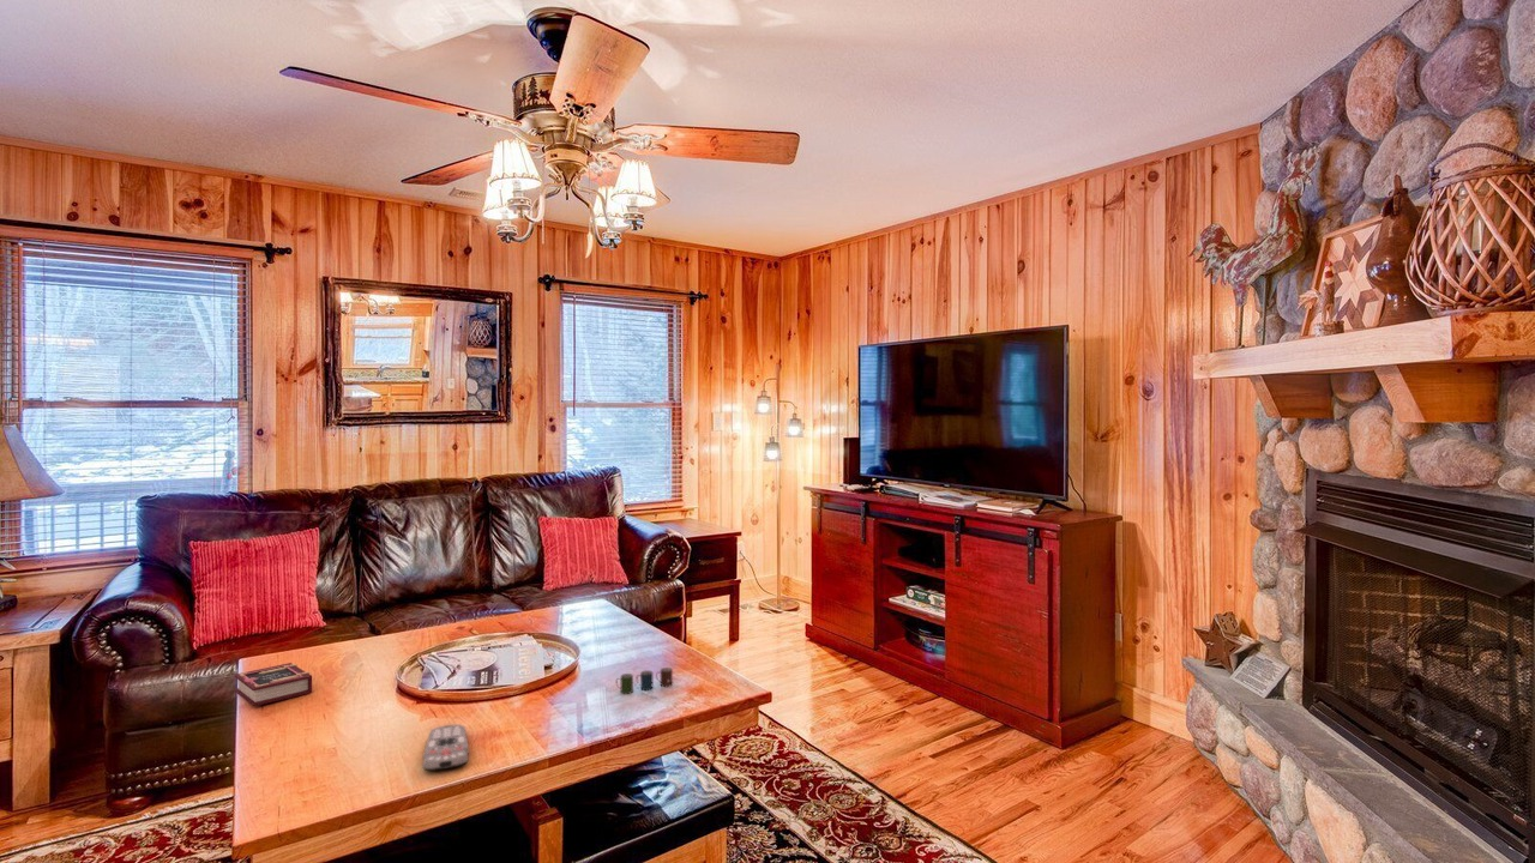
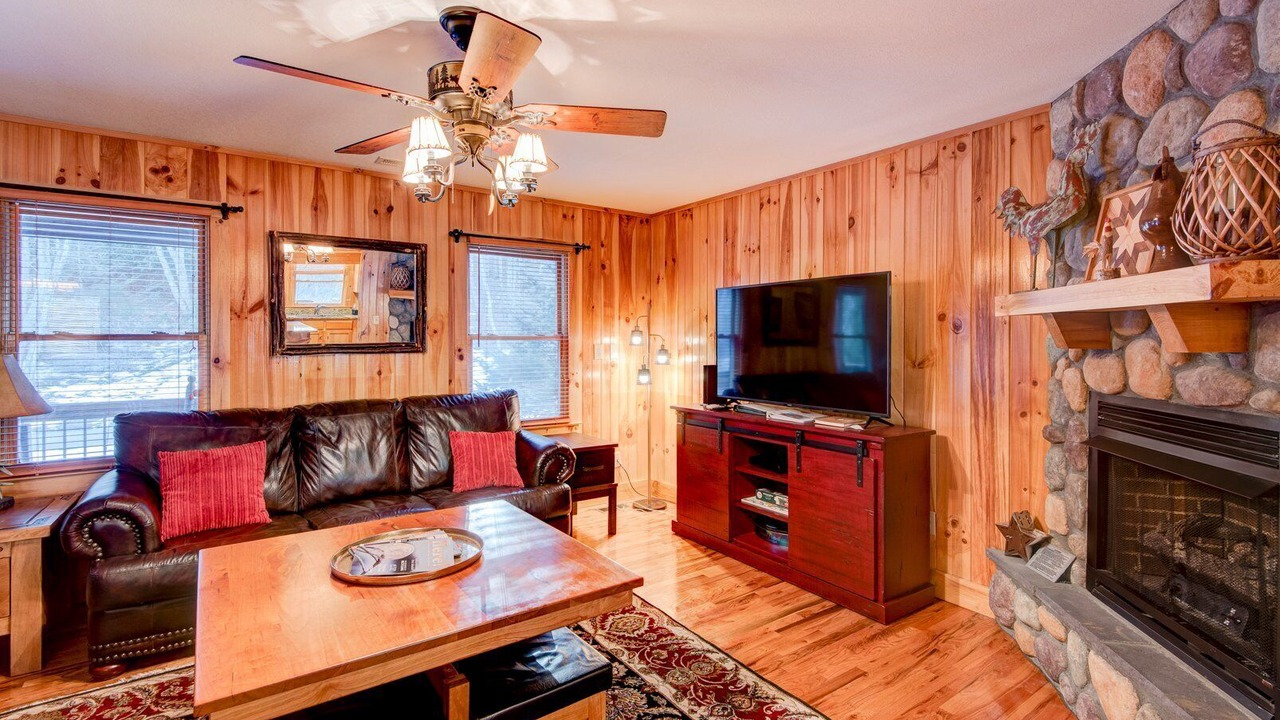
- remote control [421,723,470,772]
- cup [615,666,674,695]
- book [233,662,313,707]
